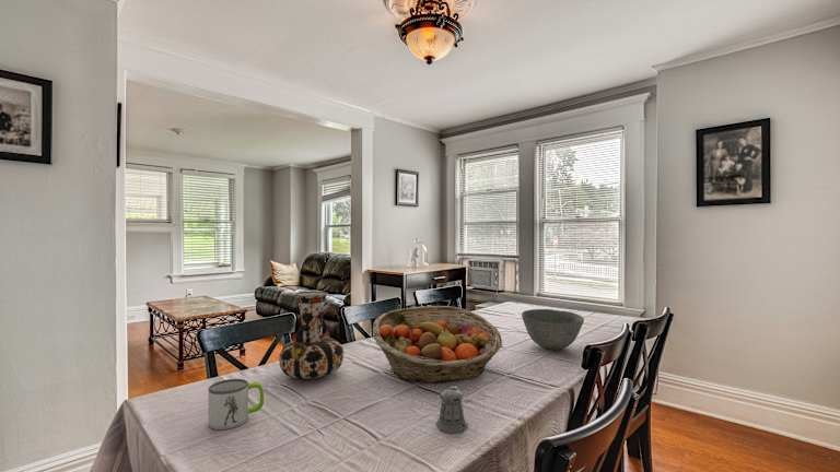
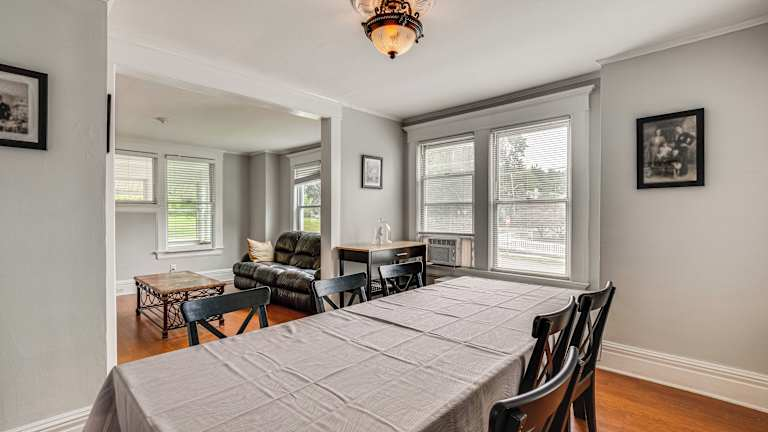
- fruit basket [372,305,503,385]
- pepper shaker [435,385,468,435]
- mug [208,378,265,430]
- bowl [521,308,585,351]
- vase [278,291,345,381]
